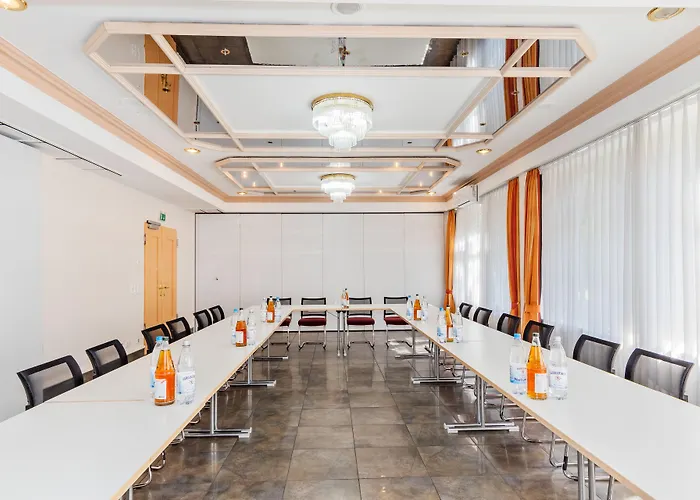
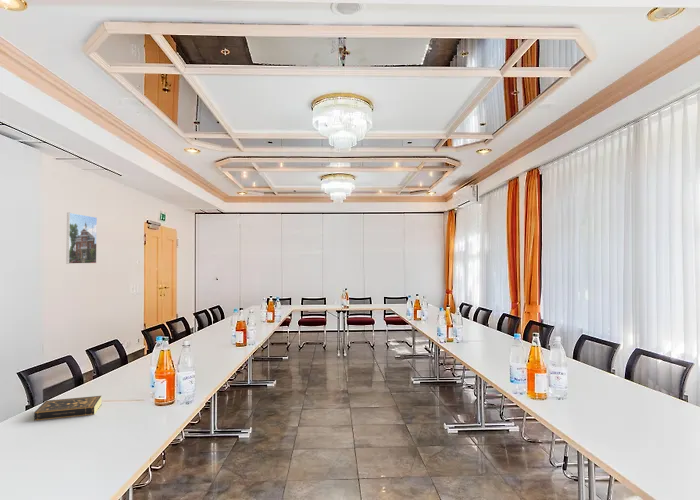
+ book [33,395,103,421]
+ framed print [65,212,98,265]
